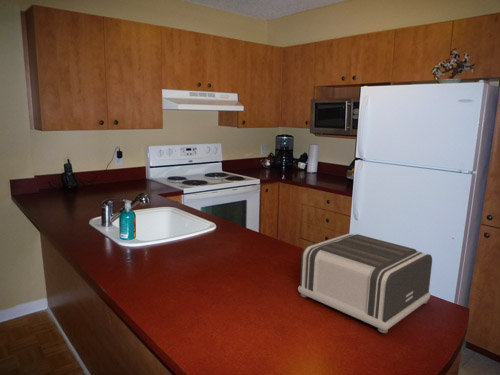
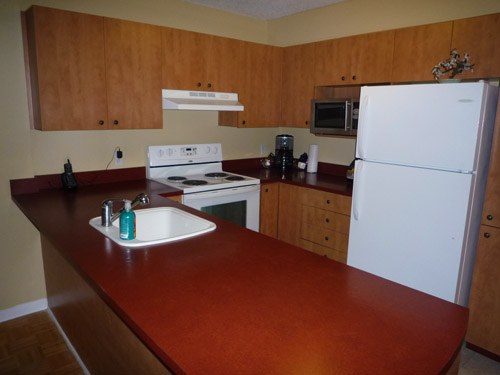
- toaster [297,232,433,334]
